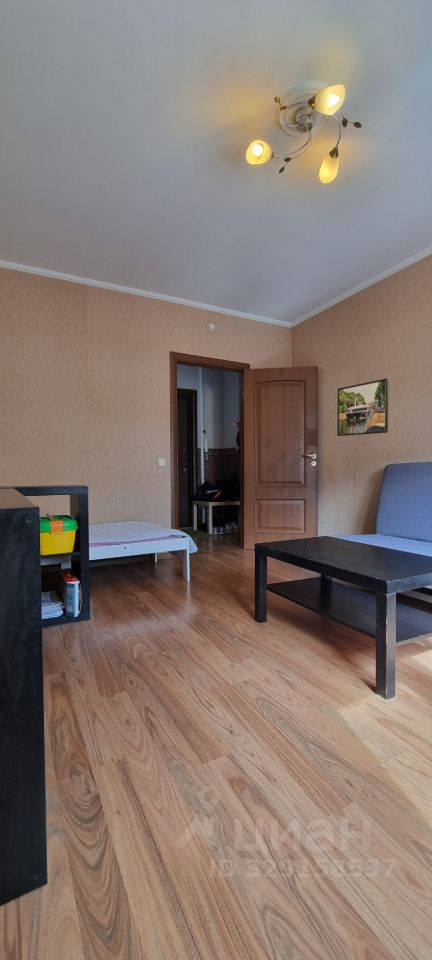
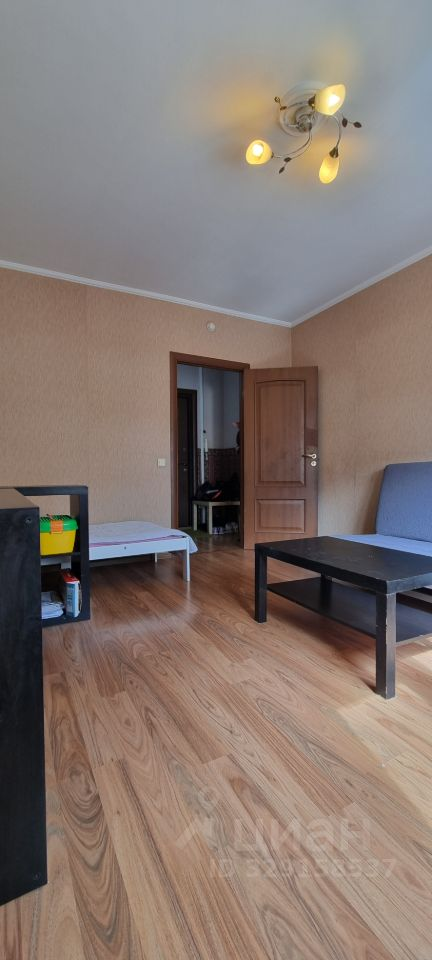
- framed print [336,377,390,437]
